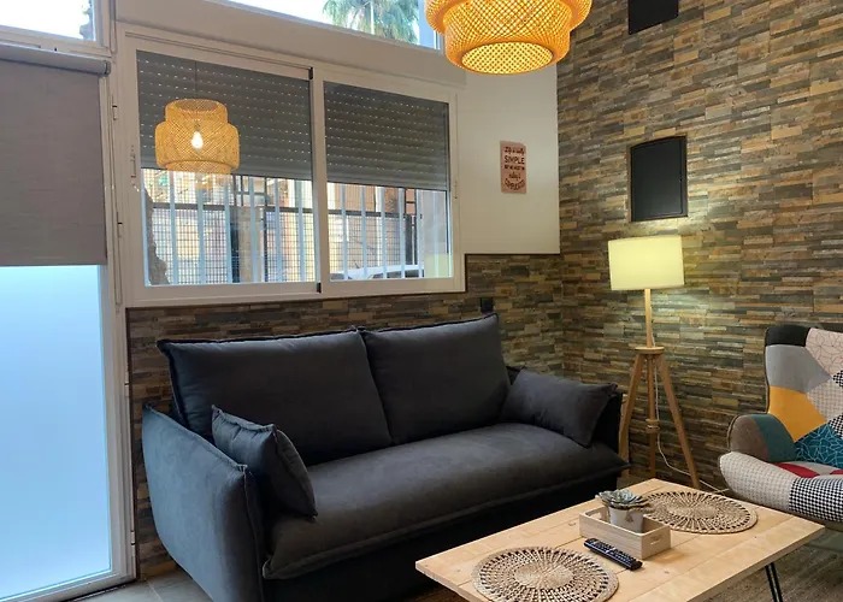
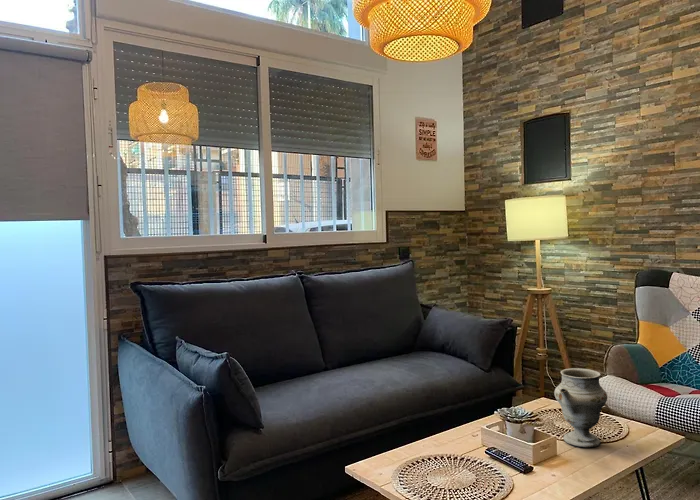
+ decorative vase [553,367,608,448]
